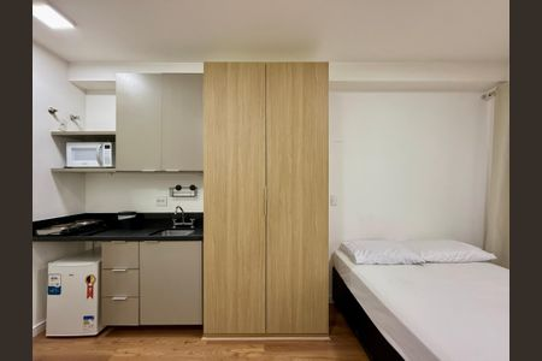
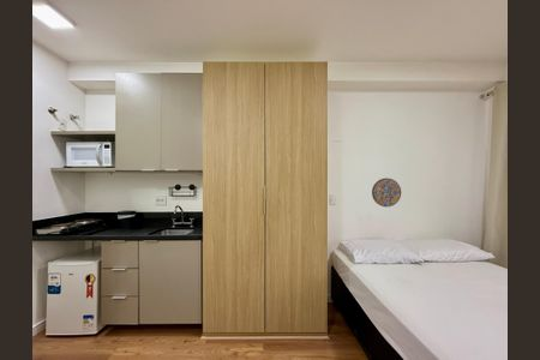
+ manhole cover [371,178,402,208]
